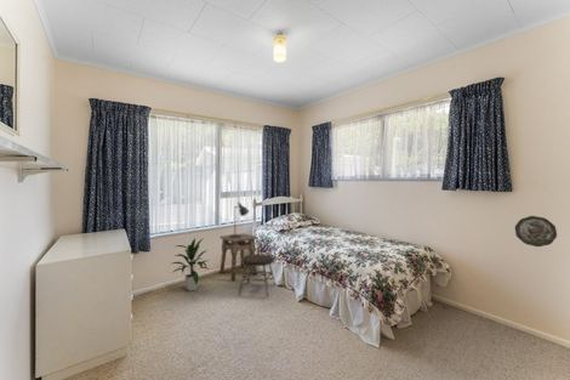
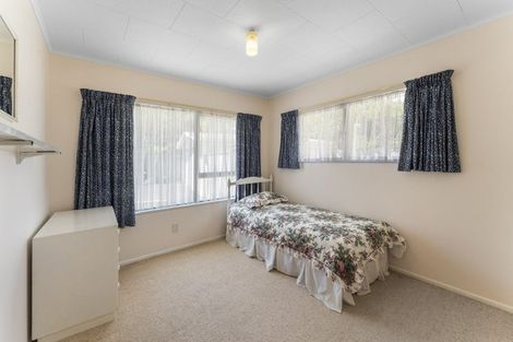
- decorative plate [514,215,558,248]
- stool [238,253,277,297]
- side table [218,232,258,282]
- indoor plant [171,237,210,293]
- lamp [228,200,250,238]
